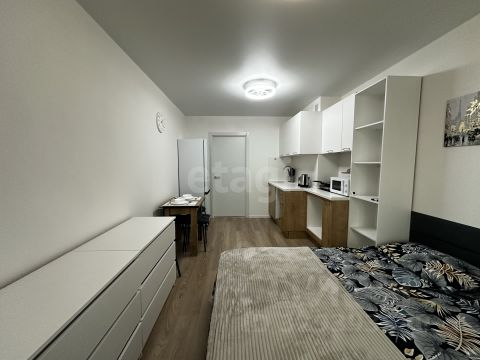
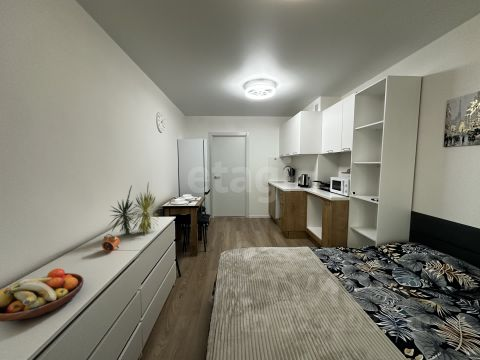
+ fruit bowl [0,268,84,323]
+ plant [106,181,162,236]
+ alarm clock [101,233,121,253]
